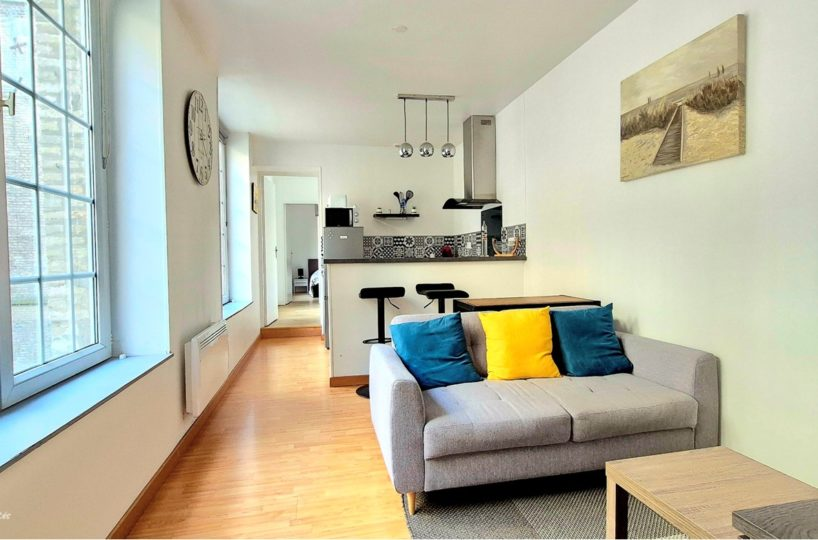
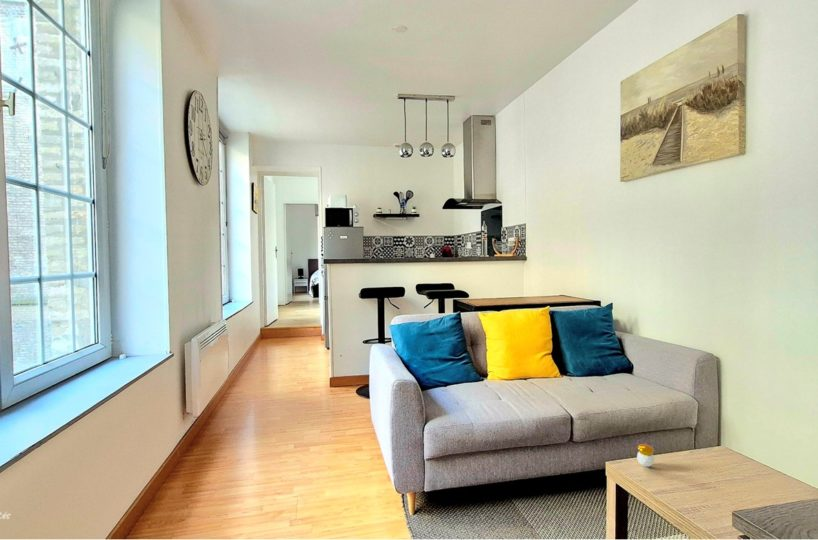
+ candle [636,442,655,468]
